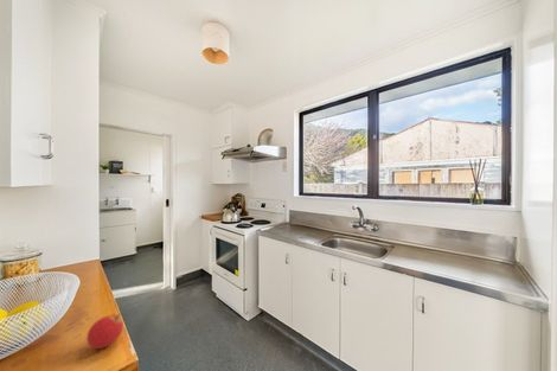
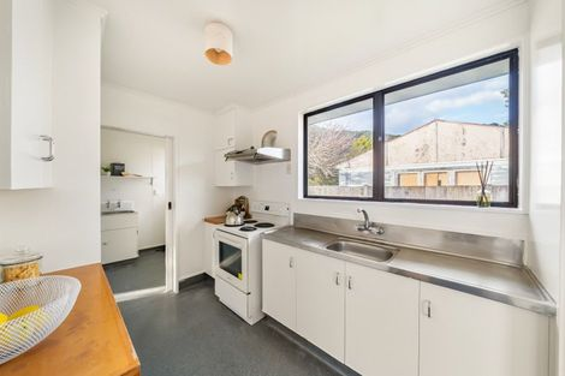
- fruit [85,312,124,350]
